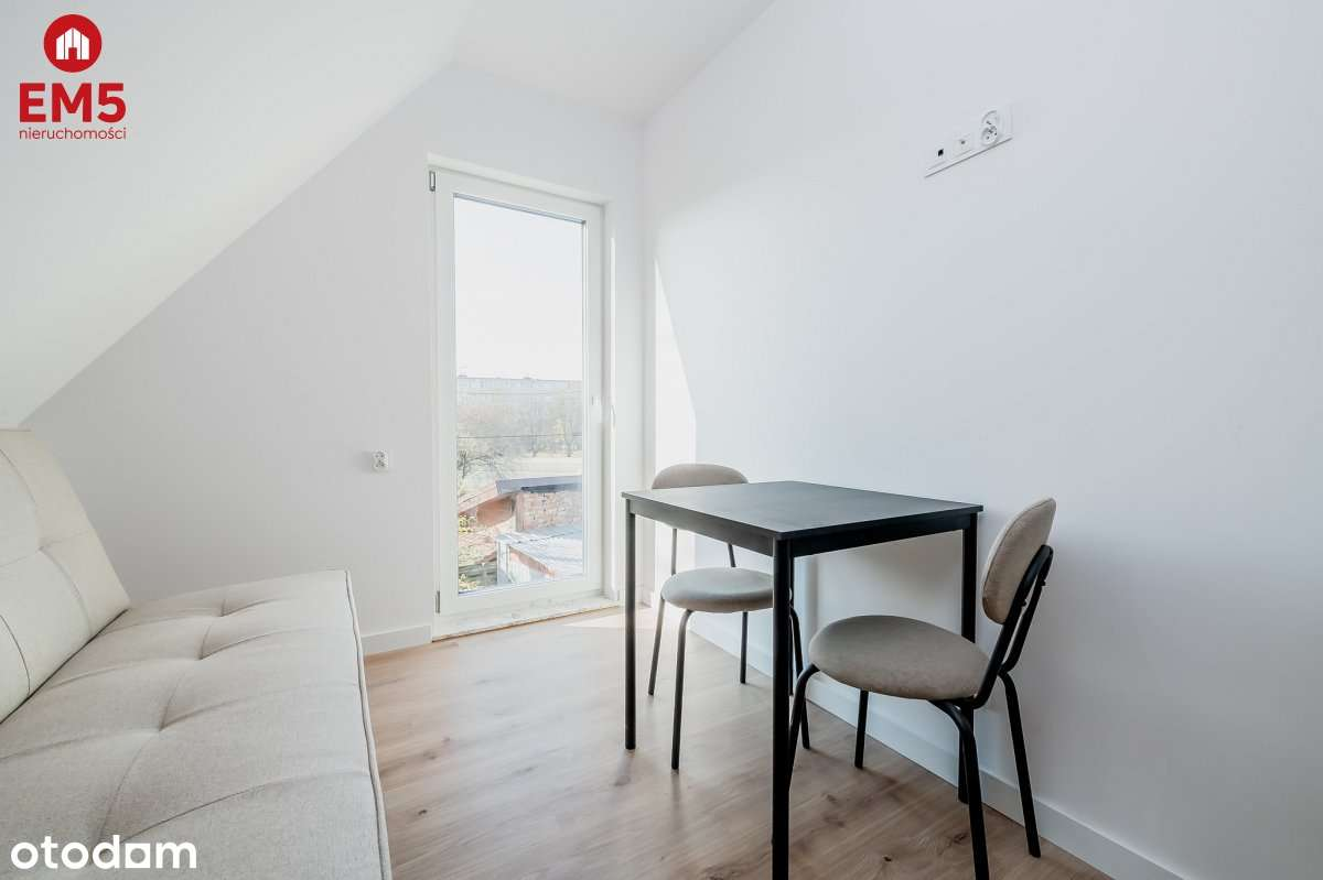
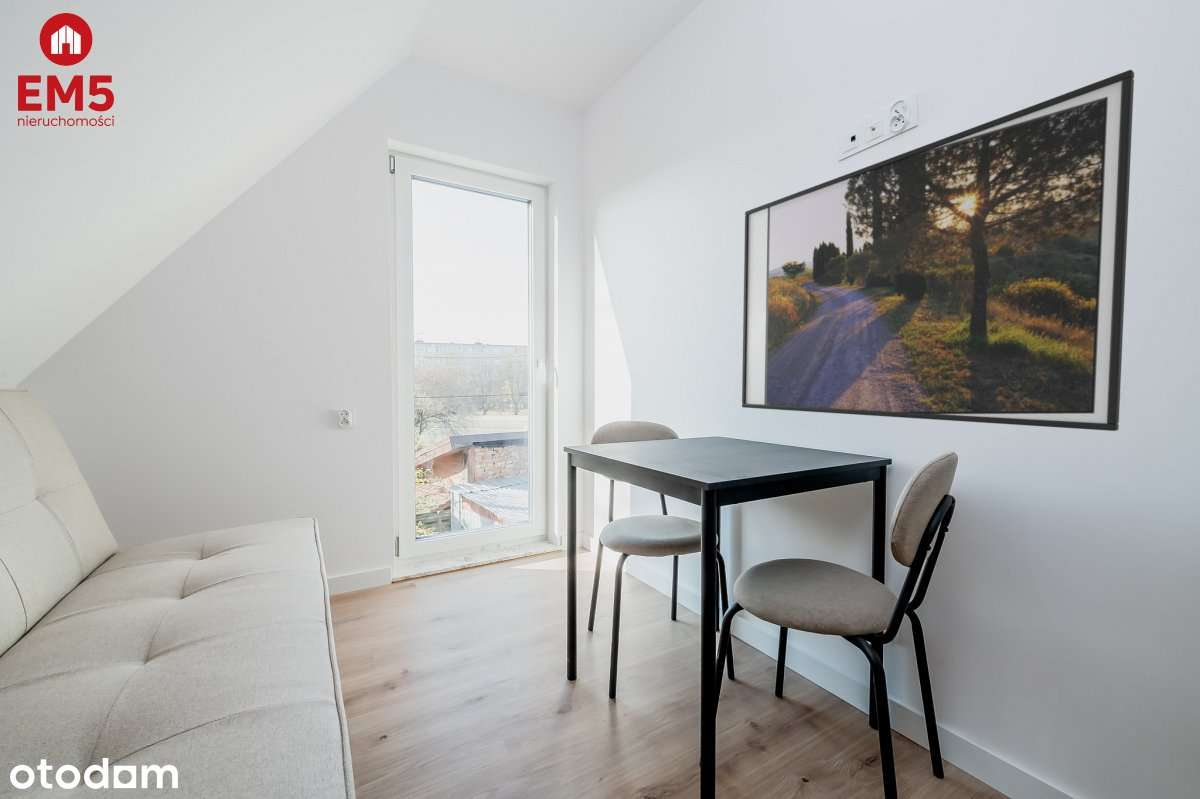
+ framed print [741,69,1135,432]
